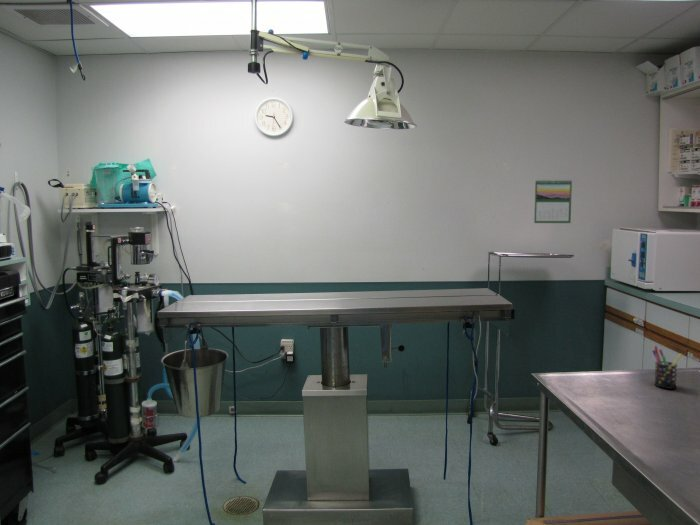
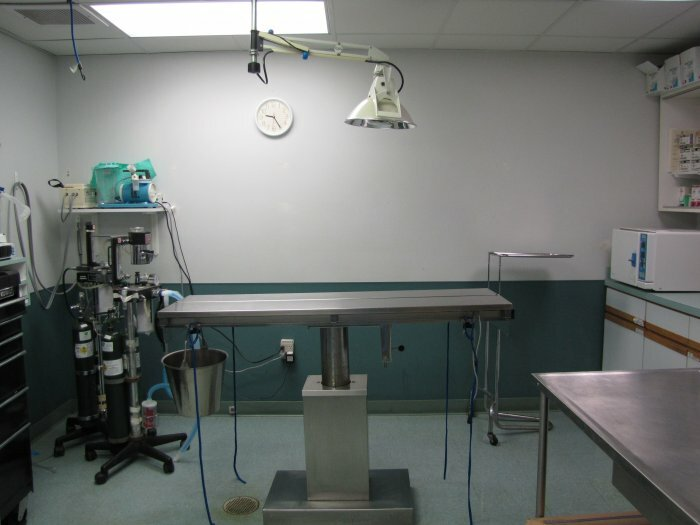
- calendar [533,178,573,224]
- pen holder [651,345,683,390]
